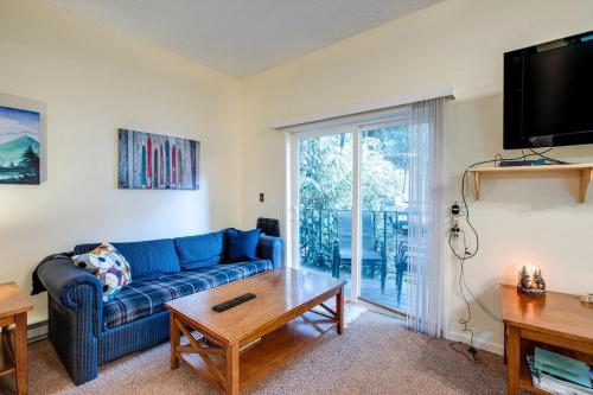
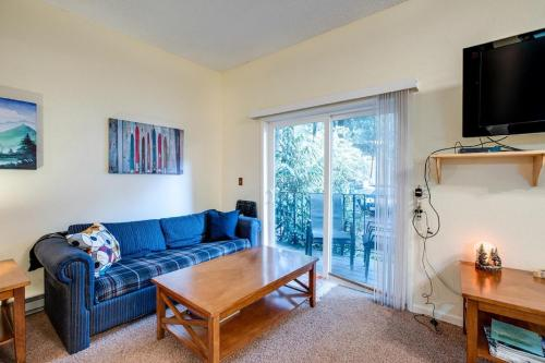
- remote control [211,292,257,313]
